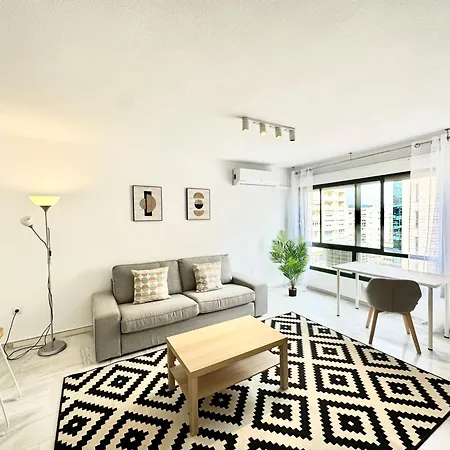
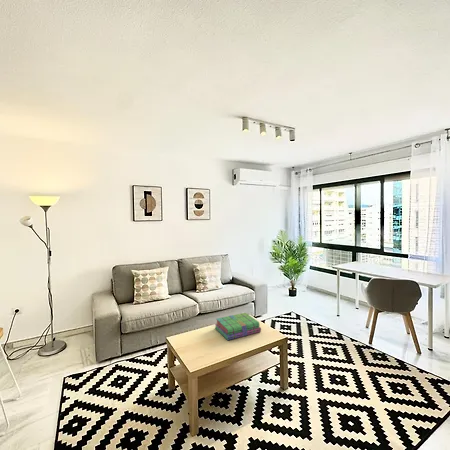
+ stack of books [214,312,262,341]
